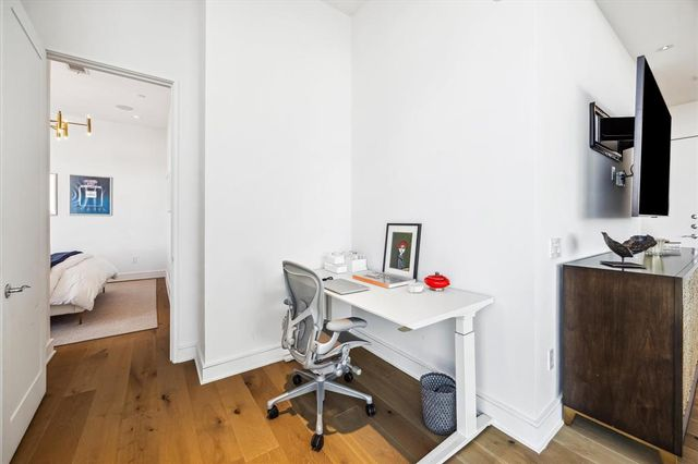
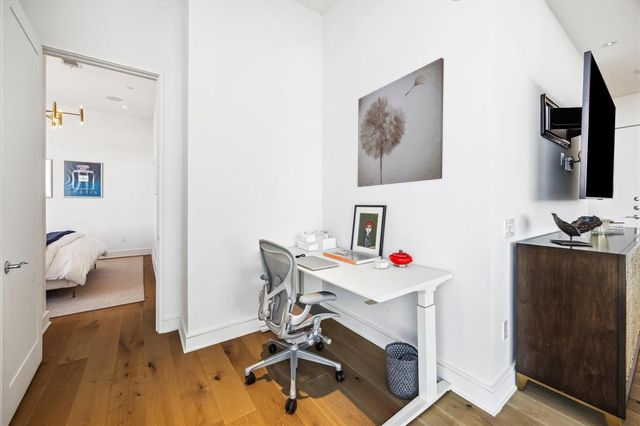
+ wall art [357,57,445,188]
